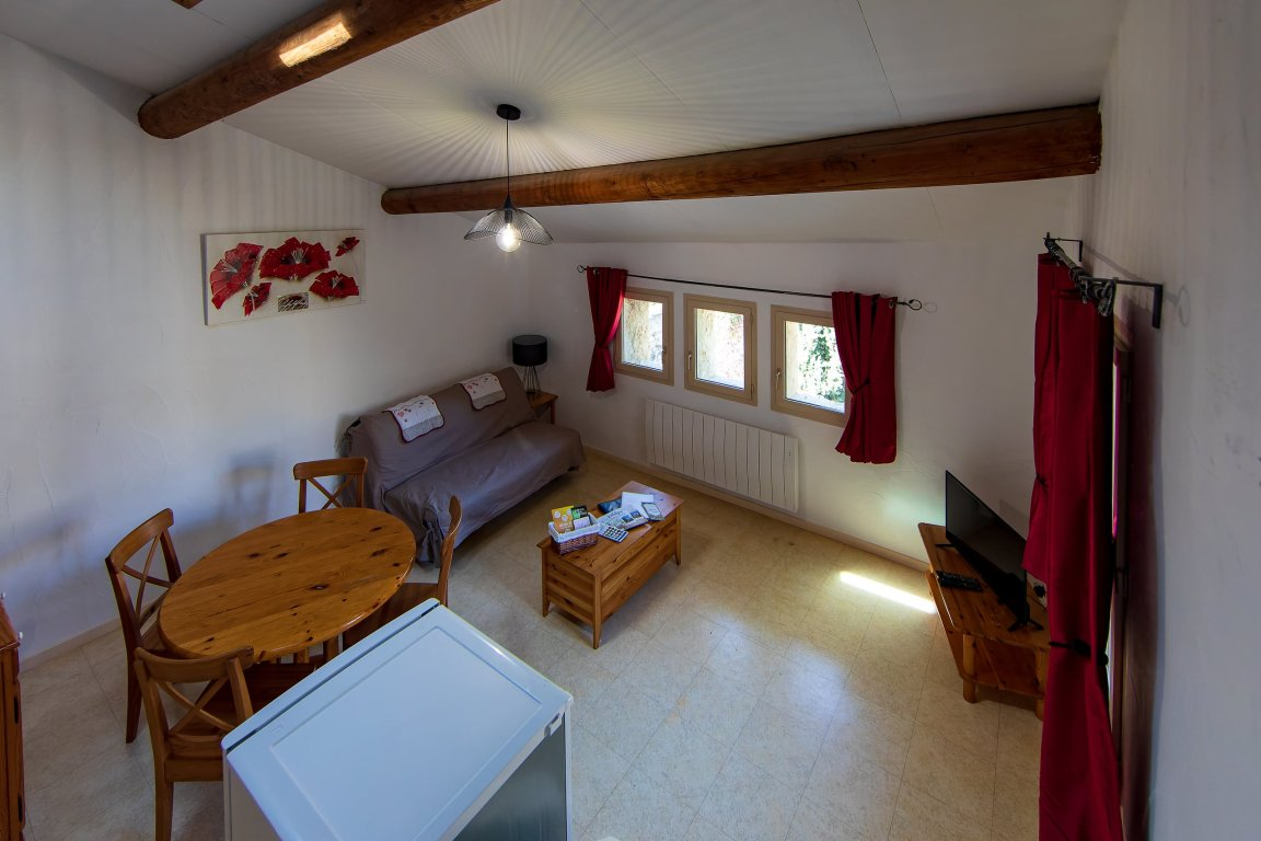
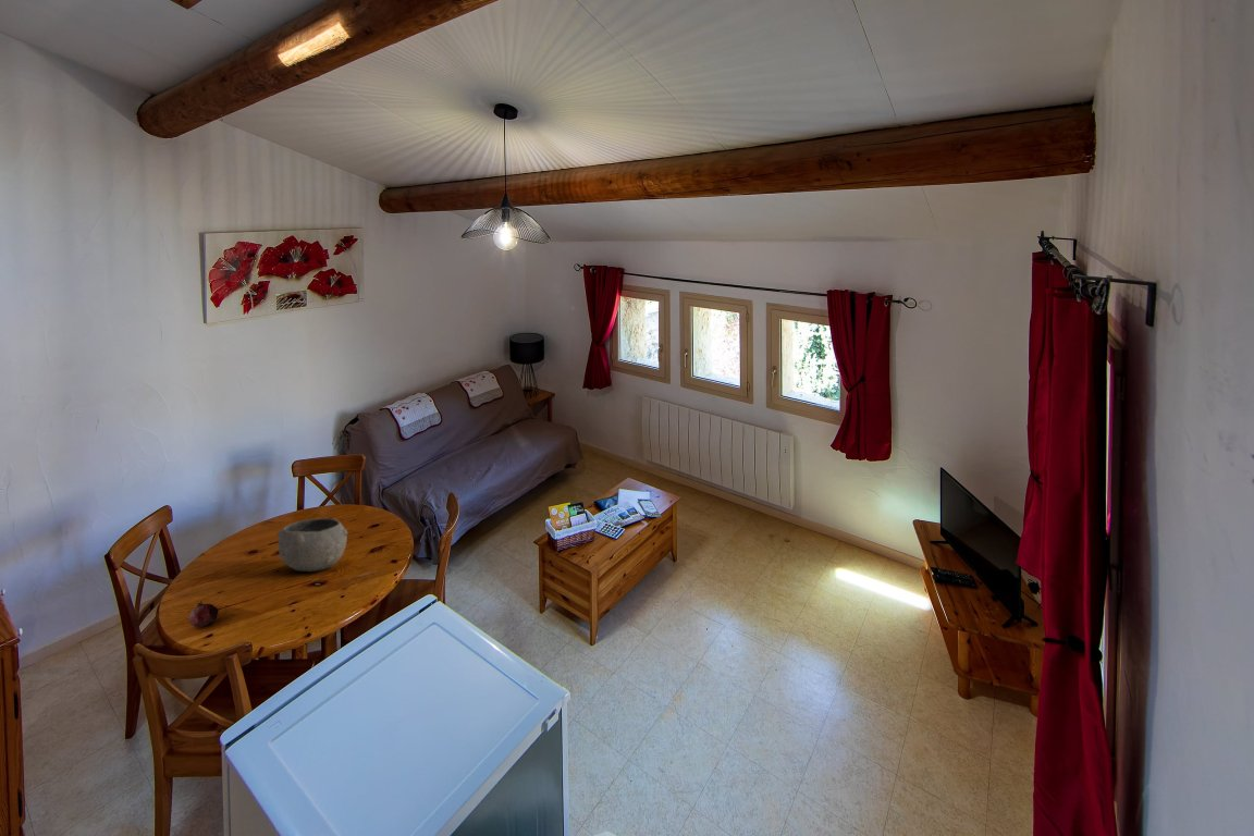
+ fruit [188,600,220,628]
+ bowl [276,517,348,573]
